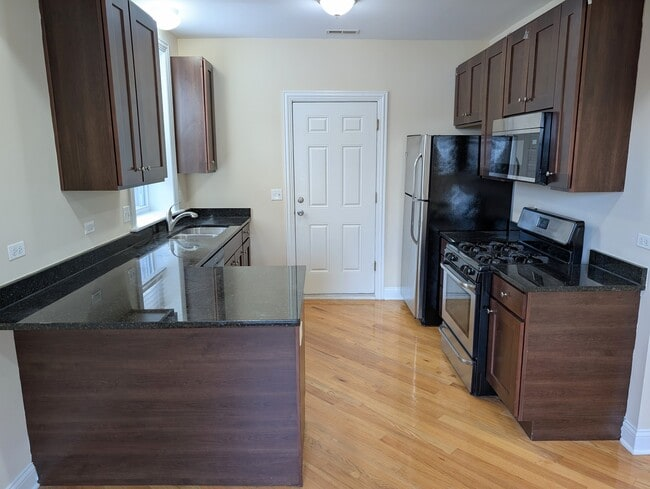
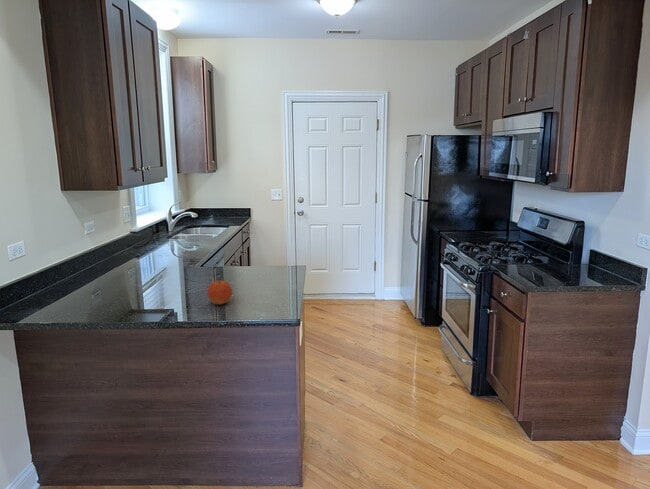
+ fruit [207,280,233,305]
